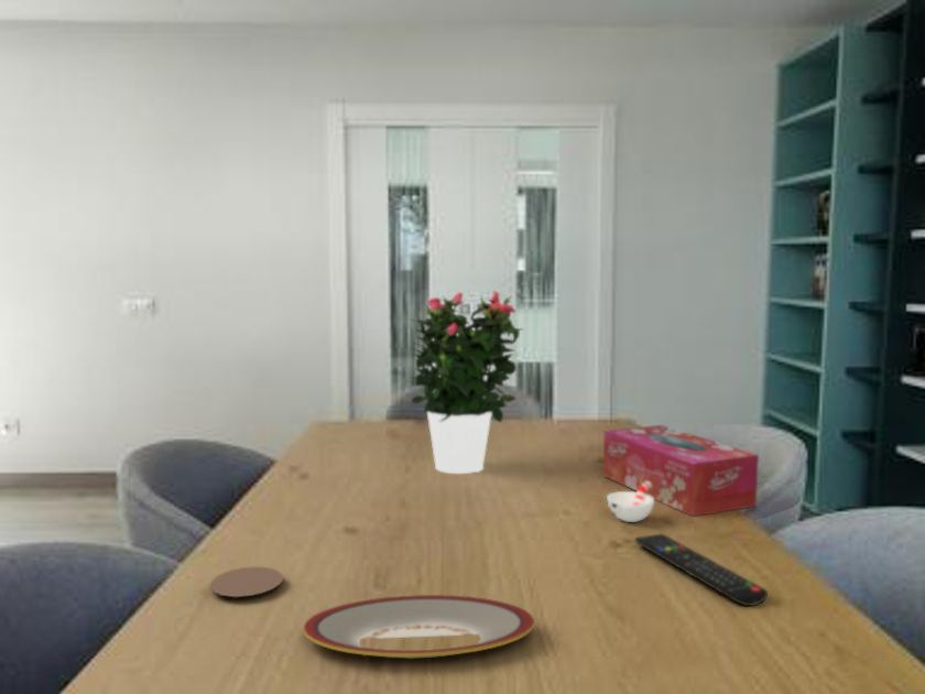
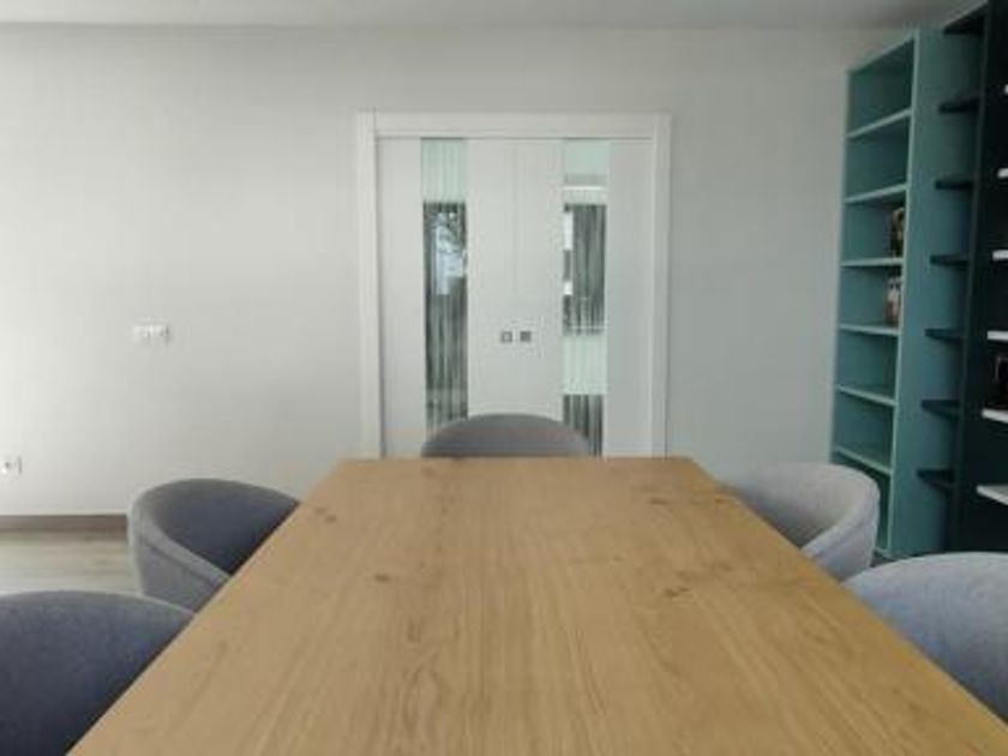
- plate [303,594,535,660]
- tissue box [602,424,760,518]
- cup [606,481,655,523]
- coaster [208,565,284,598]
- remote control [634,532,769,607]
- potted flower [407,290,525,475]
